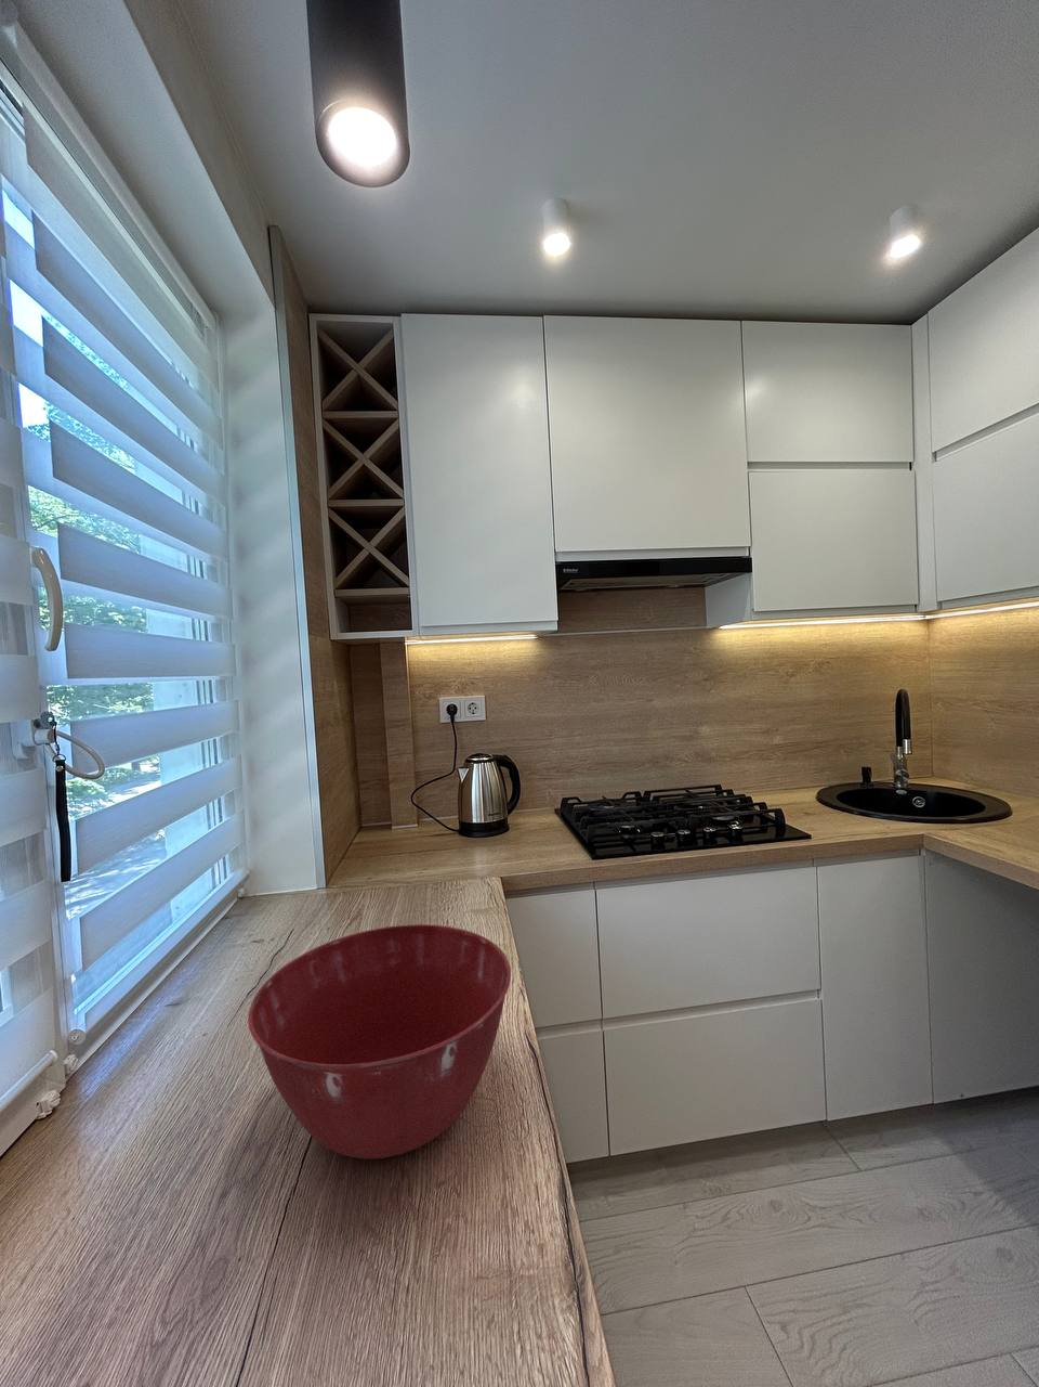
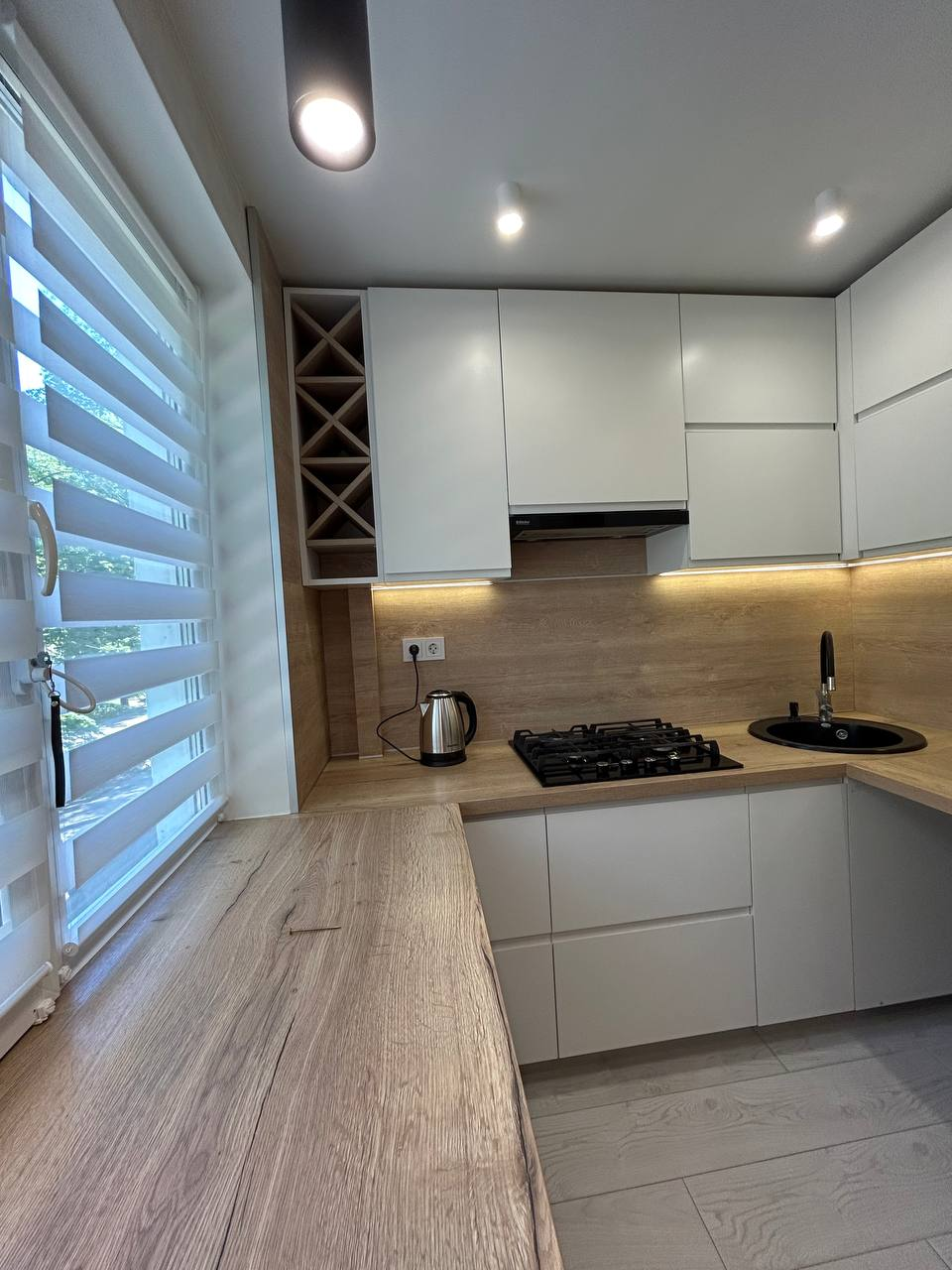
- mixing bowl [247,923,512,1161]
